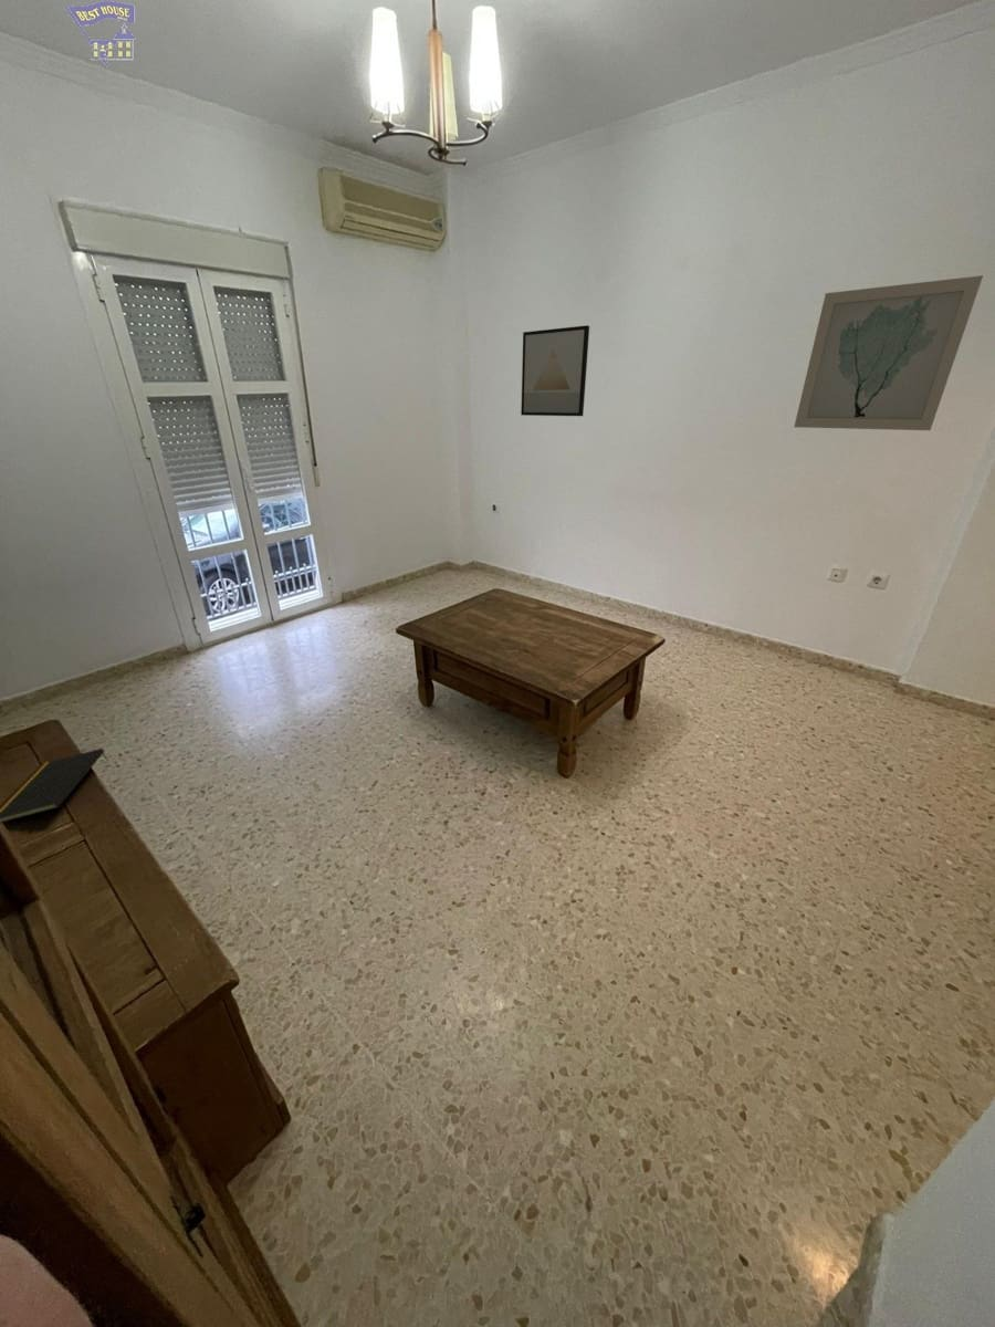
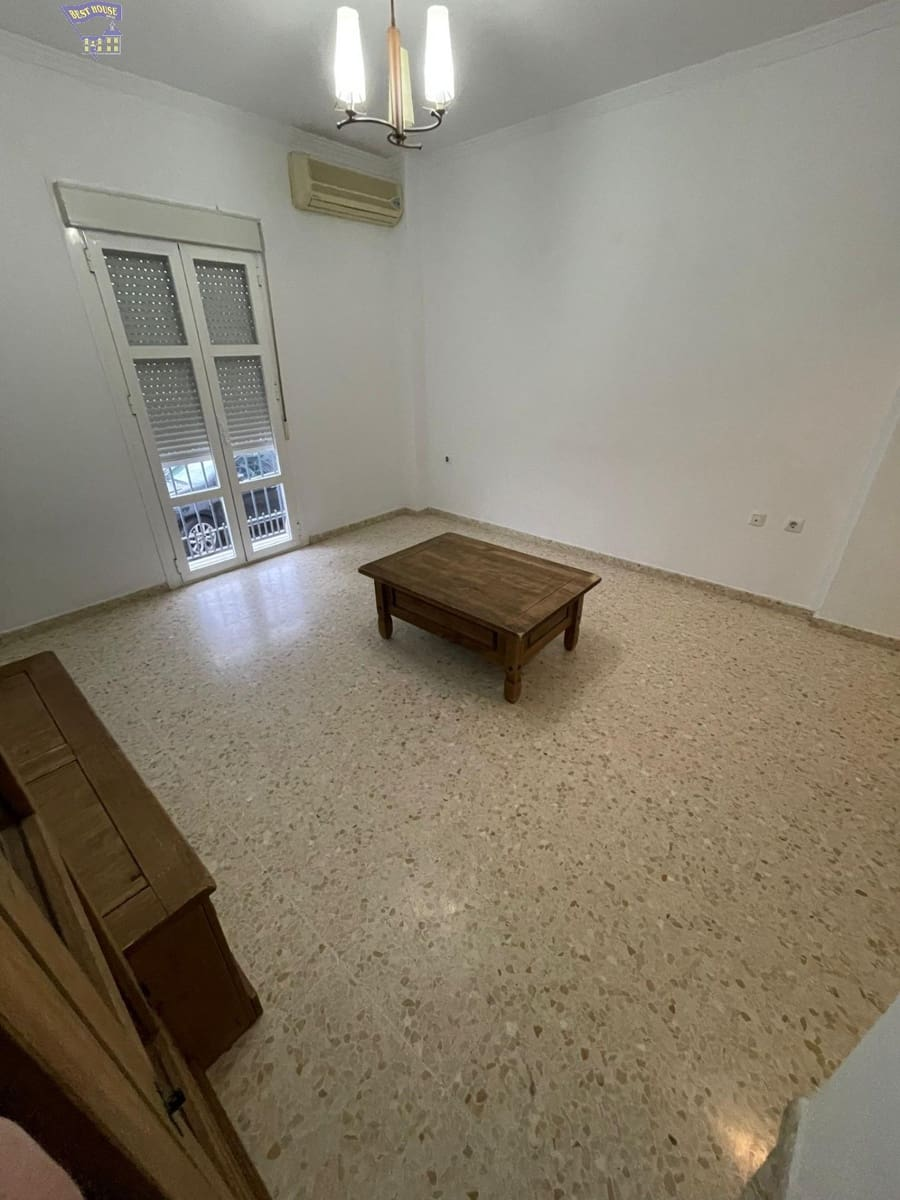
- wall art [793,274,984,431]
- wall art [520,324,590,417]
- notepad [0,748,108,824]
